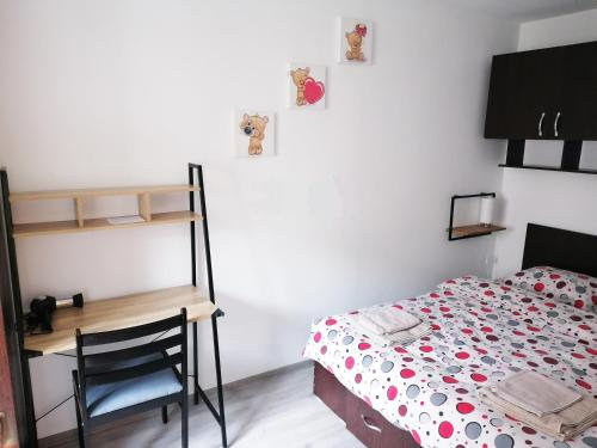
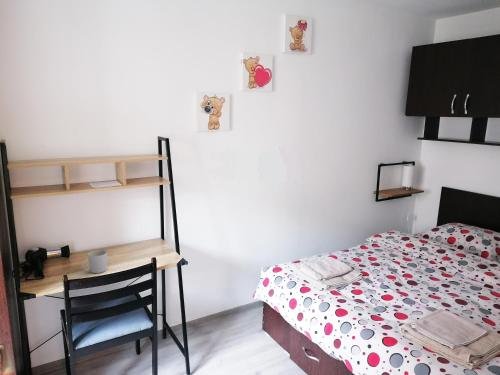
+ mug [81,249,108,274]
